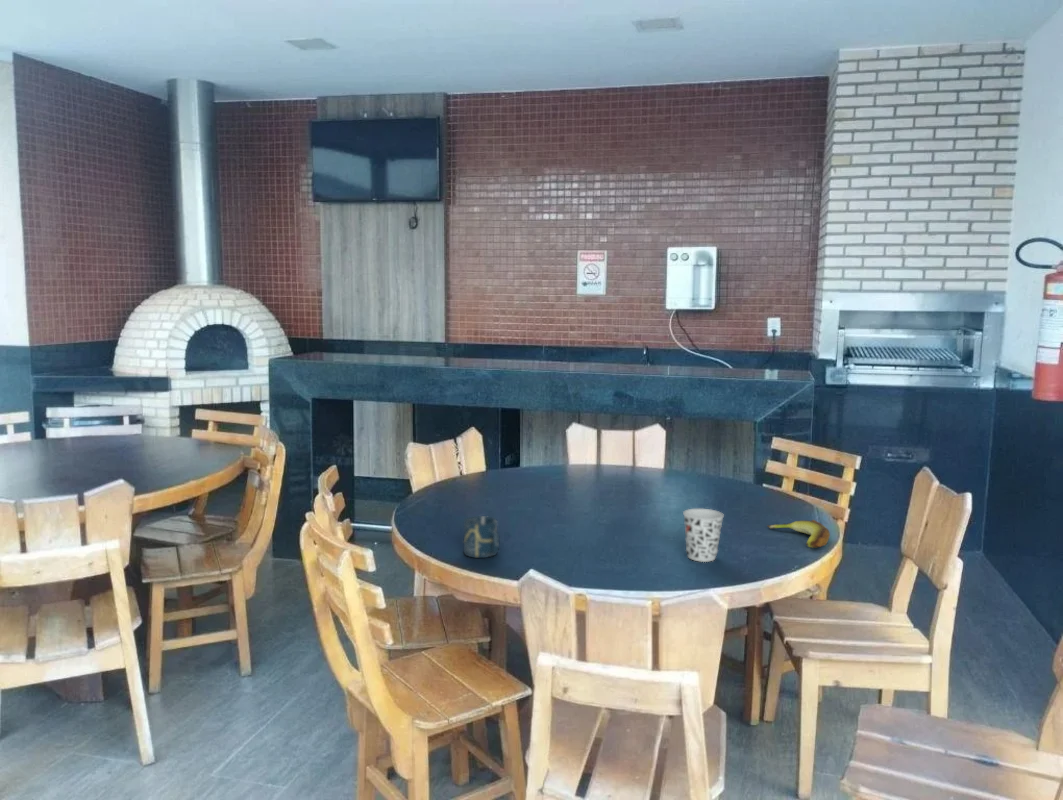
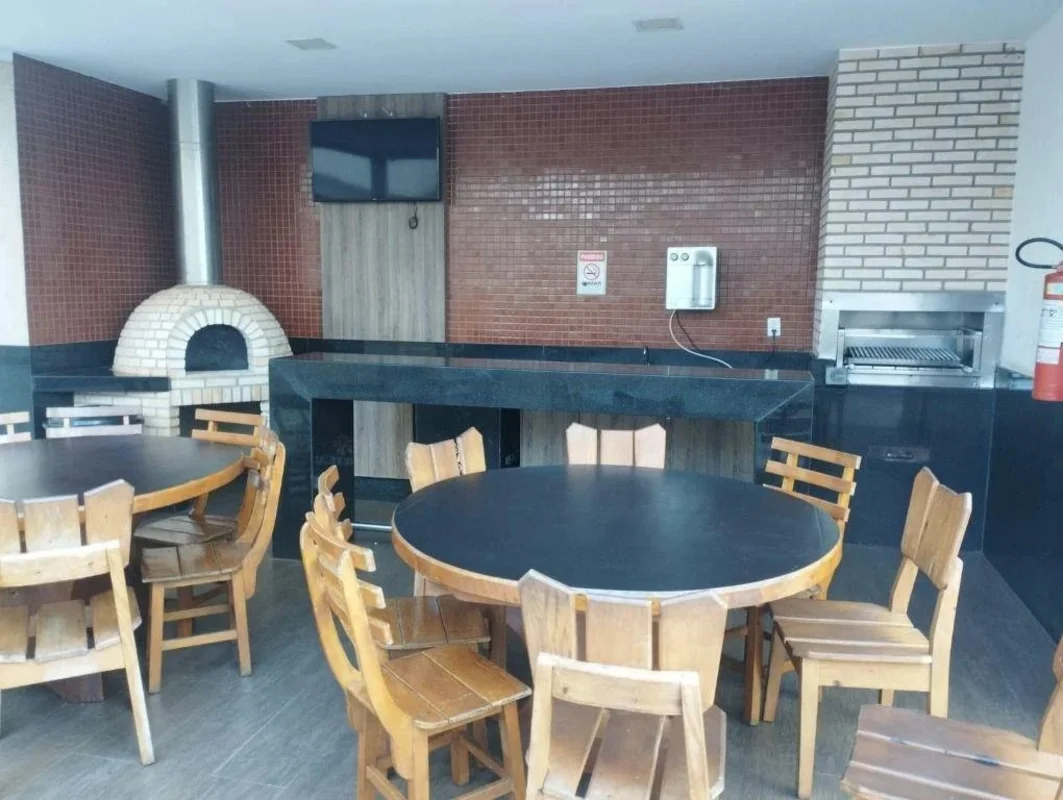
- banana [766,519,831,548]
- cup [463,515,500,559]
- cup [682,508,725,563]
